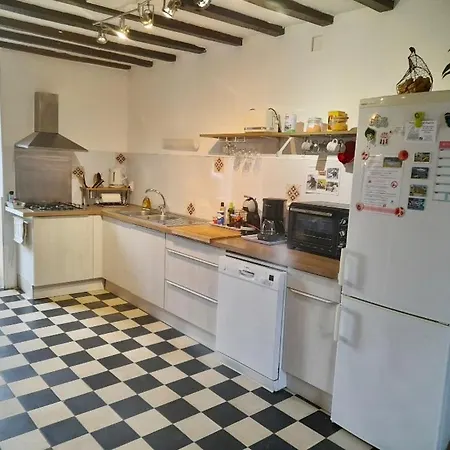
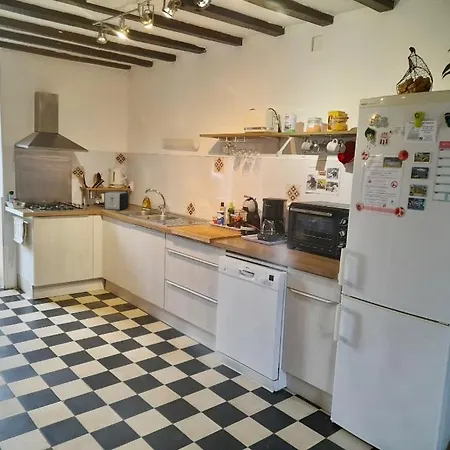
+ toaster [103,191,130,211]
